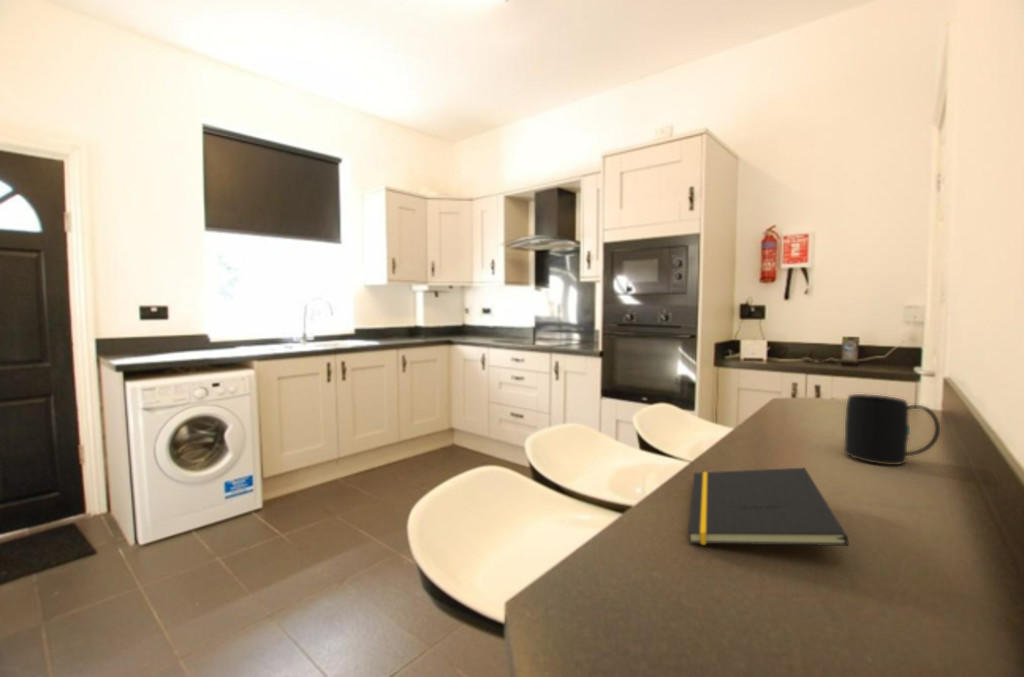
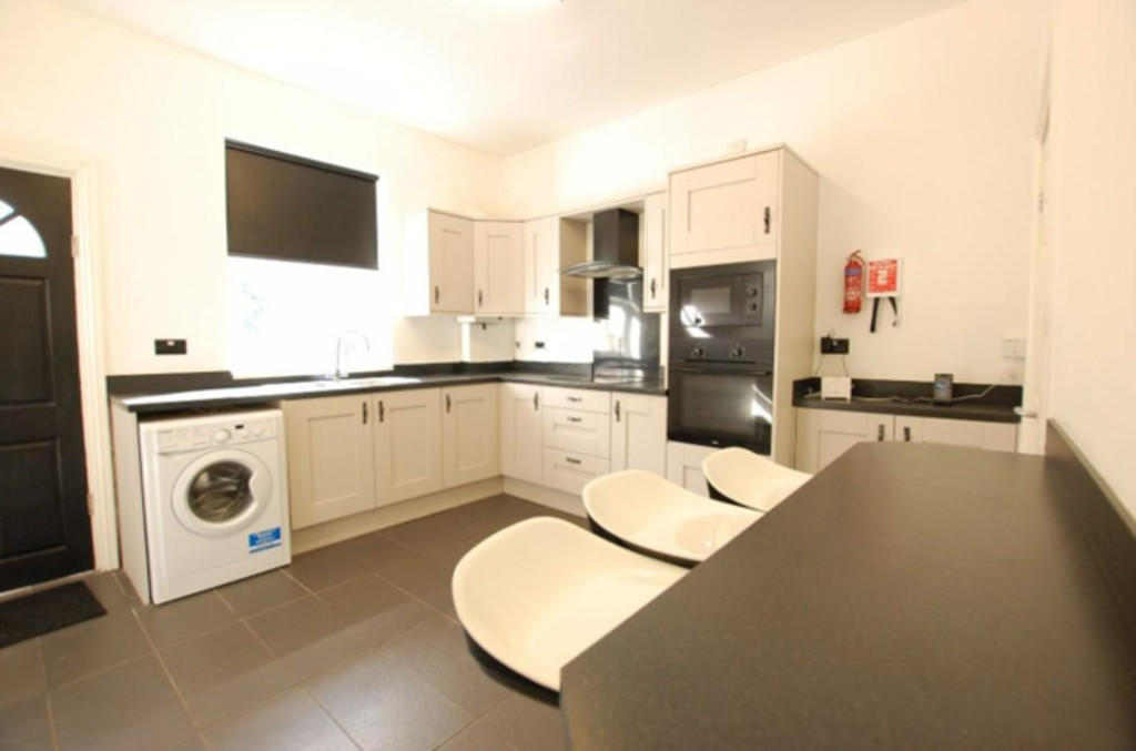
- notepad [687,467,849,547]
- mug [843,393,941,466]
